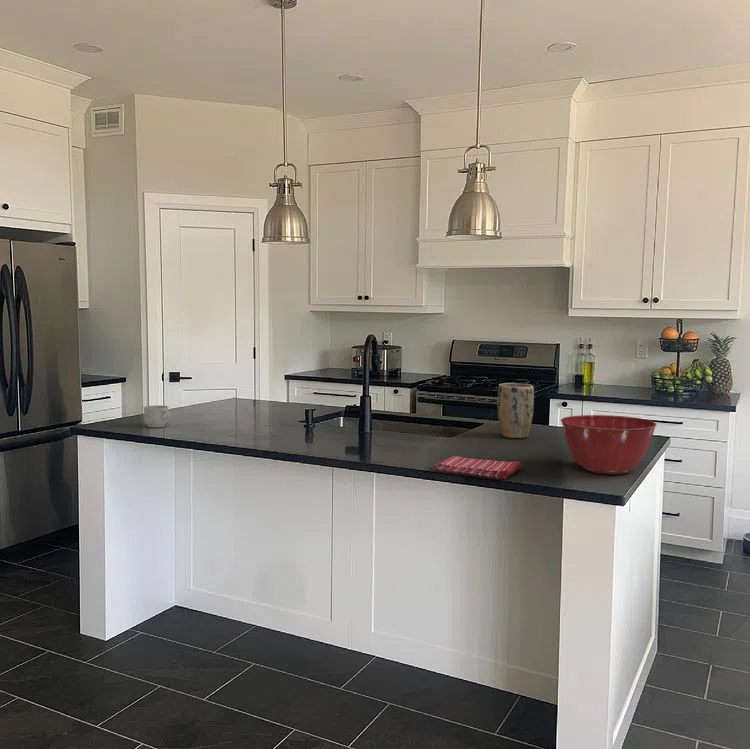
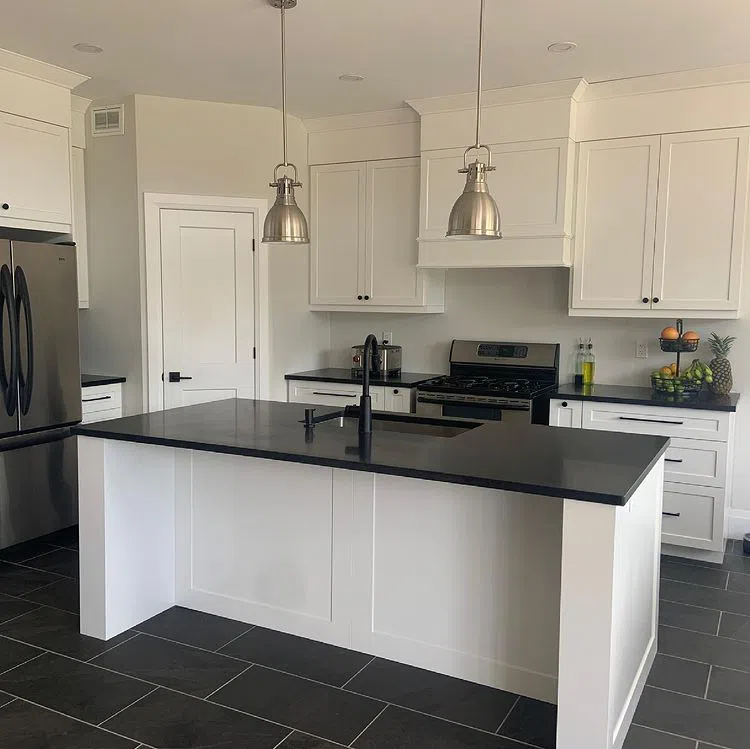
- dish towel [432,455,523,480]
- plant pot [497,382,535,439]
- mug [143,405,170,428]
- mixing bowl [560,414,658,475]
